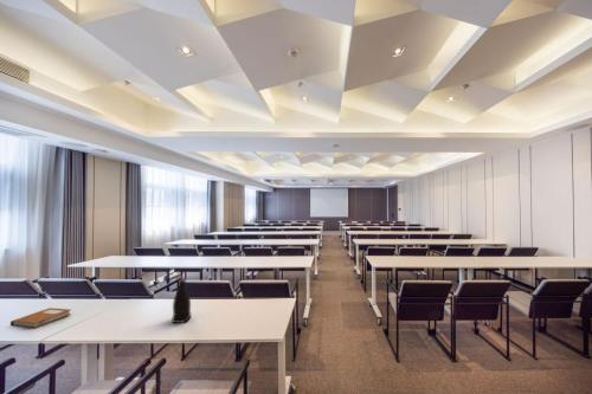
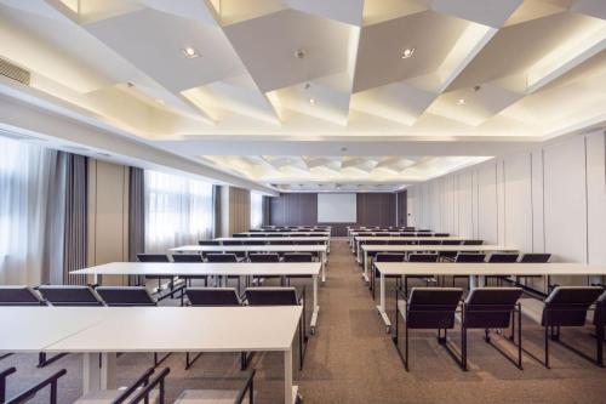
- notebook [9,306,72,330]
- bottle [170,277,192,324]
